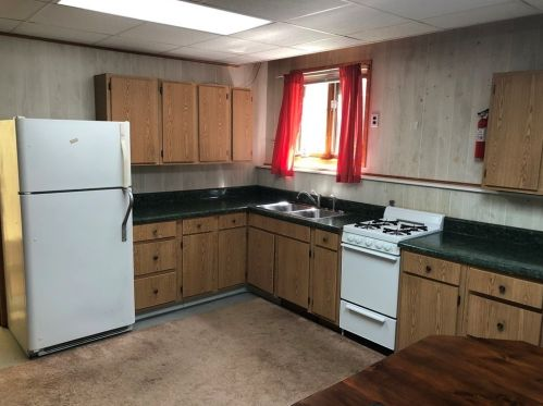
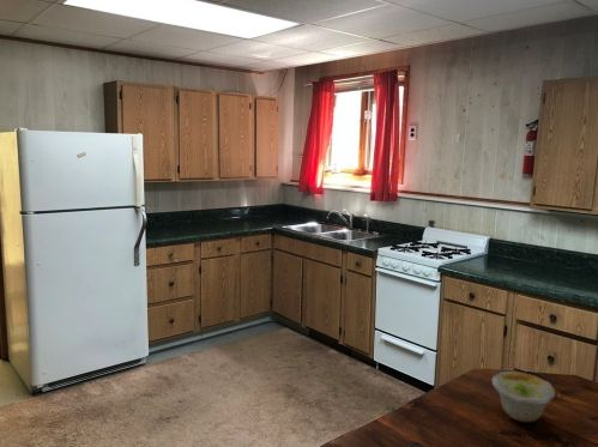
+ bowl [491,370,557,423]
